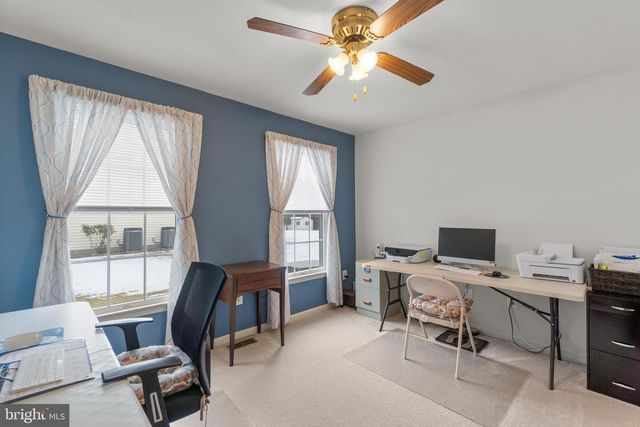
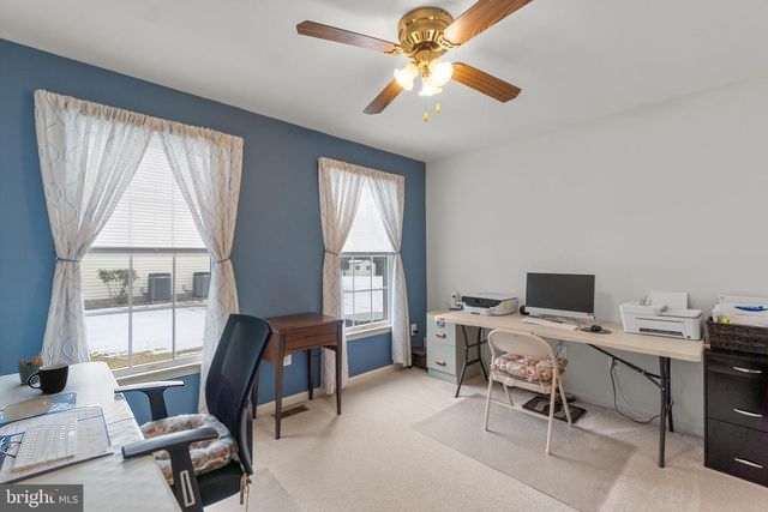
+ mug [28,362,70,394]
+ pen holder [17,350,44,386]
